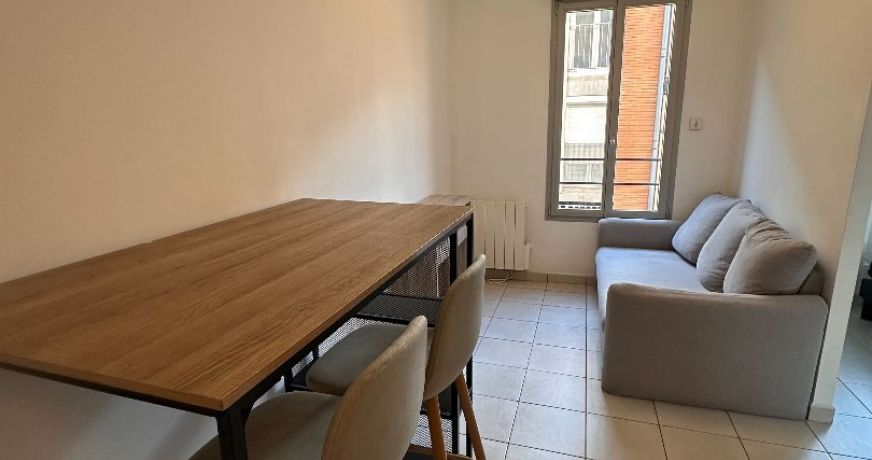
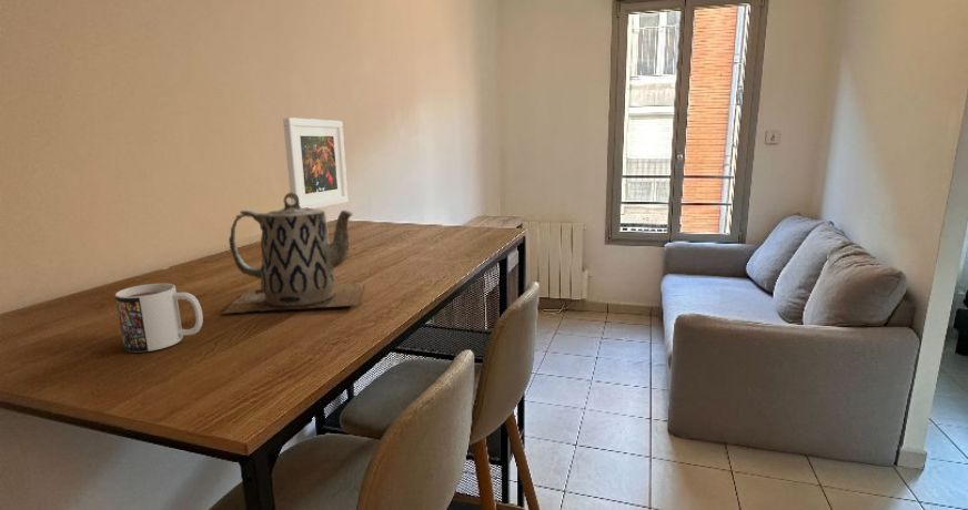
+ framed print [282,116,349,210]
+ mug [114,283,204,353]
+ teapot [221,192,365,315]
